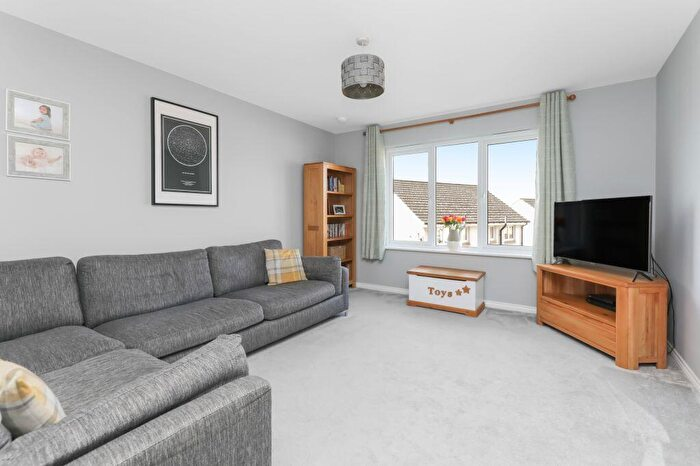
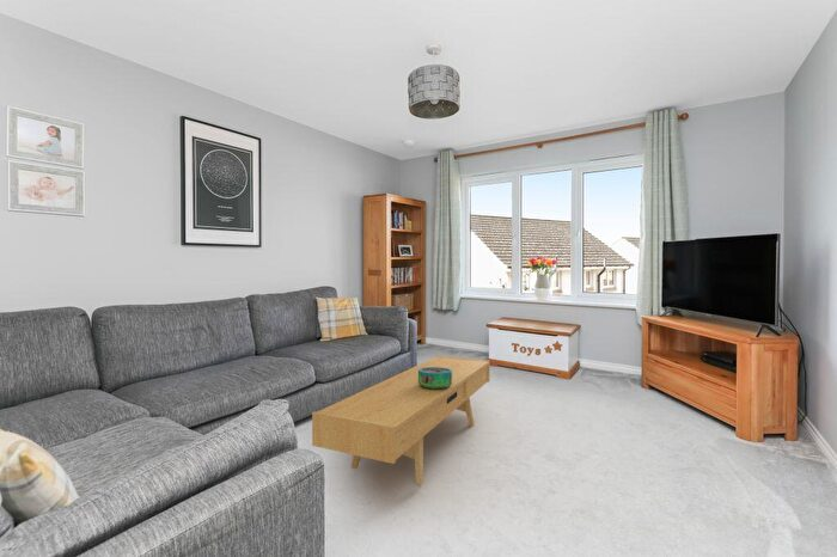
+ decorative bowl [418,367,452,390]
+ tv console [311,355,490,486]
